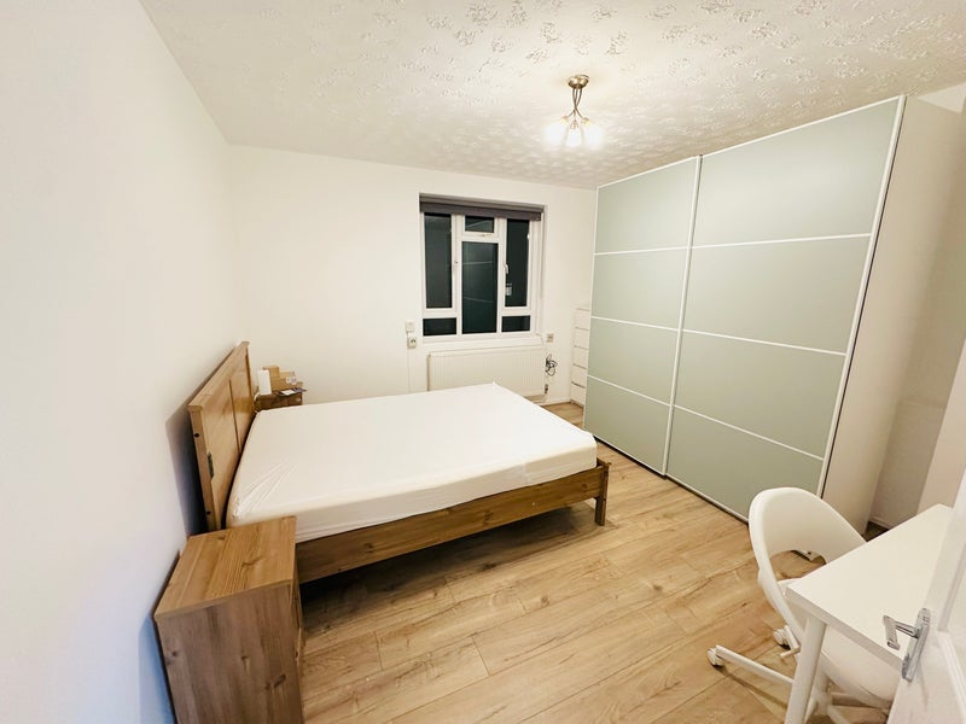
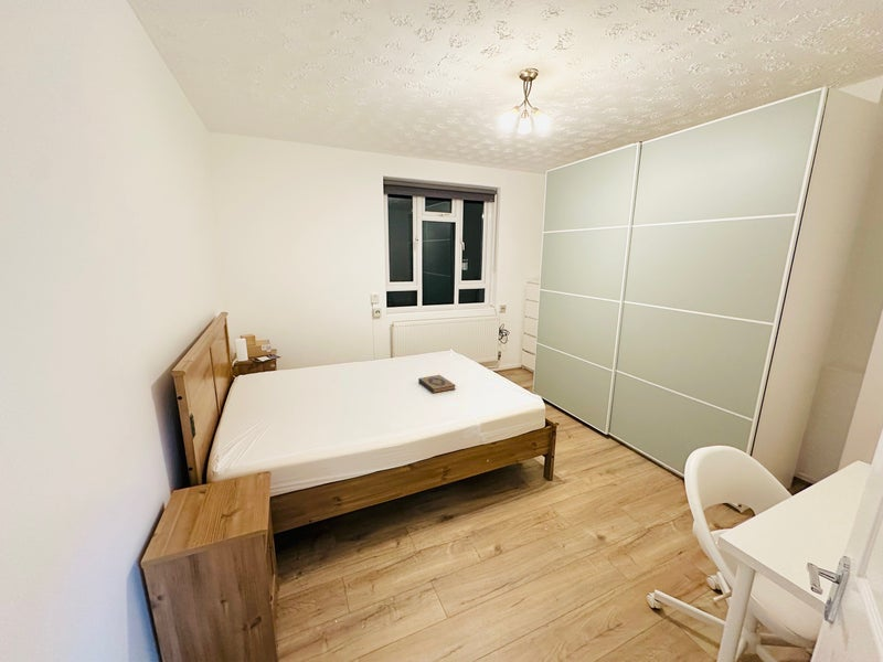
+ hardback book [417,374,457,394]
